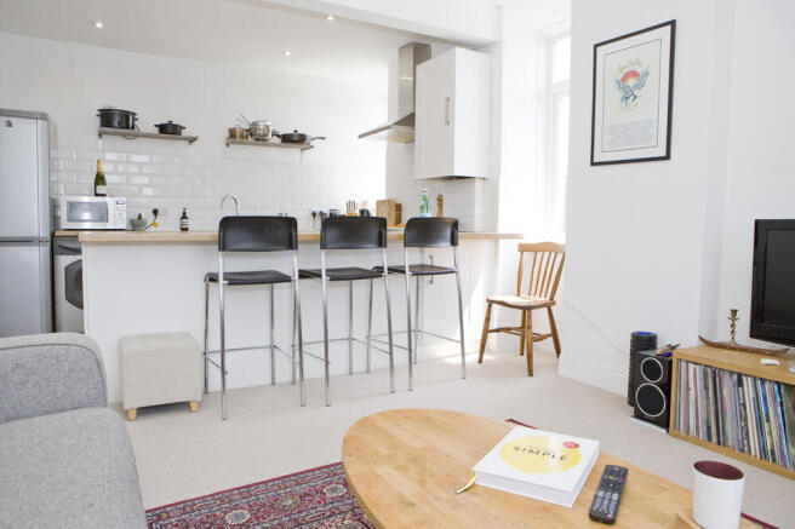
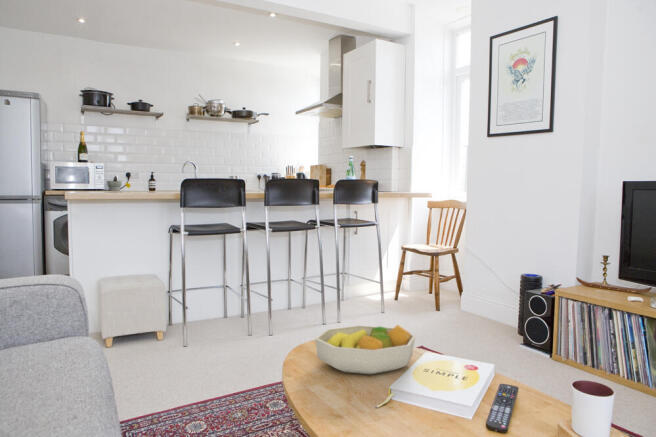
+ fruit bowl [314,324,417,375]
